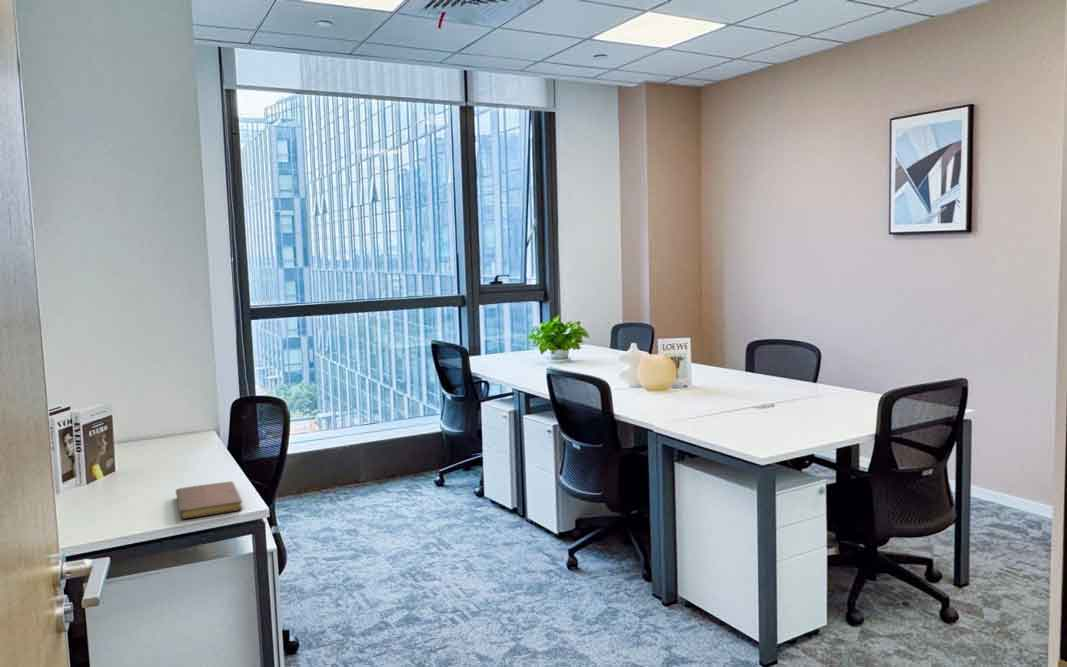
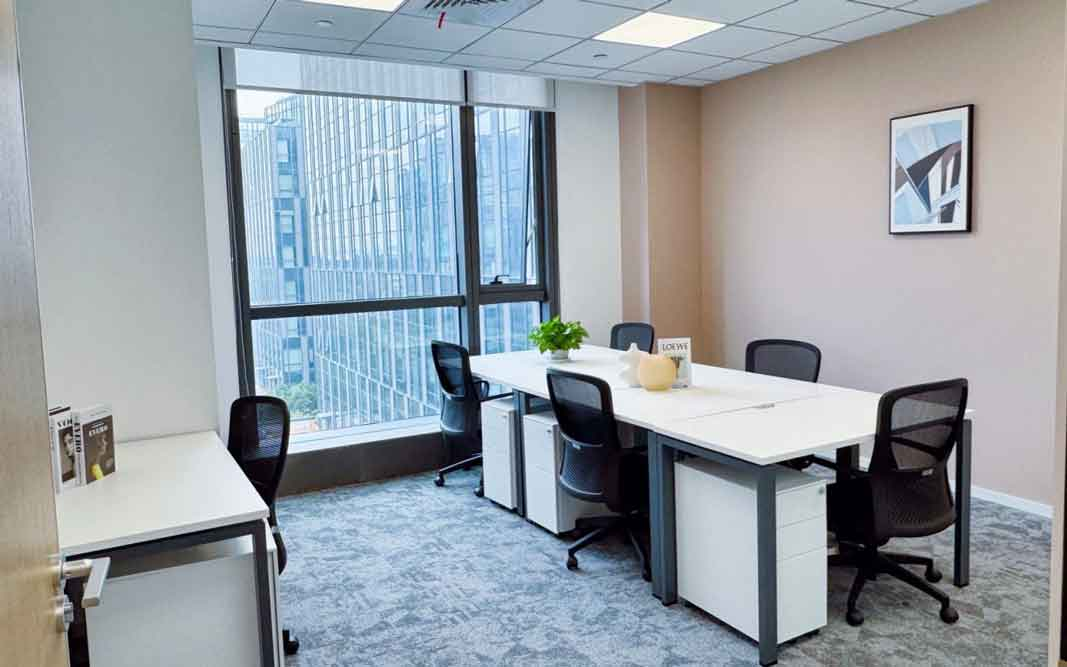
- notebook [175,480,244,520]
